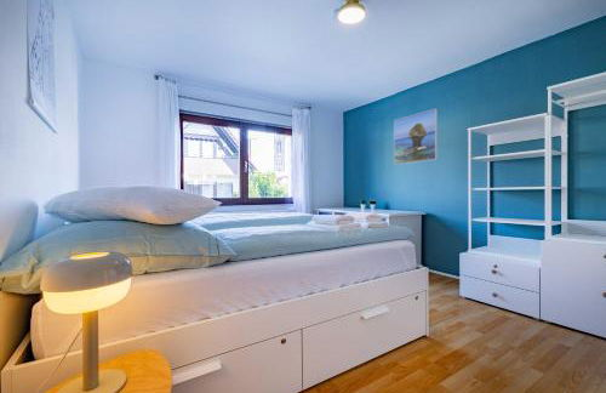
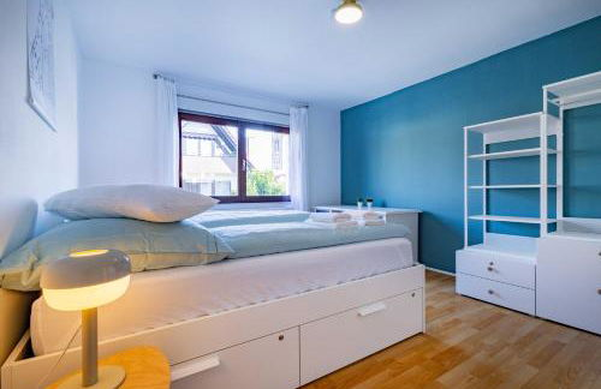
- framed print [393,108,439,166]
